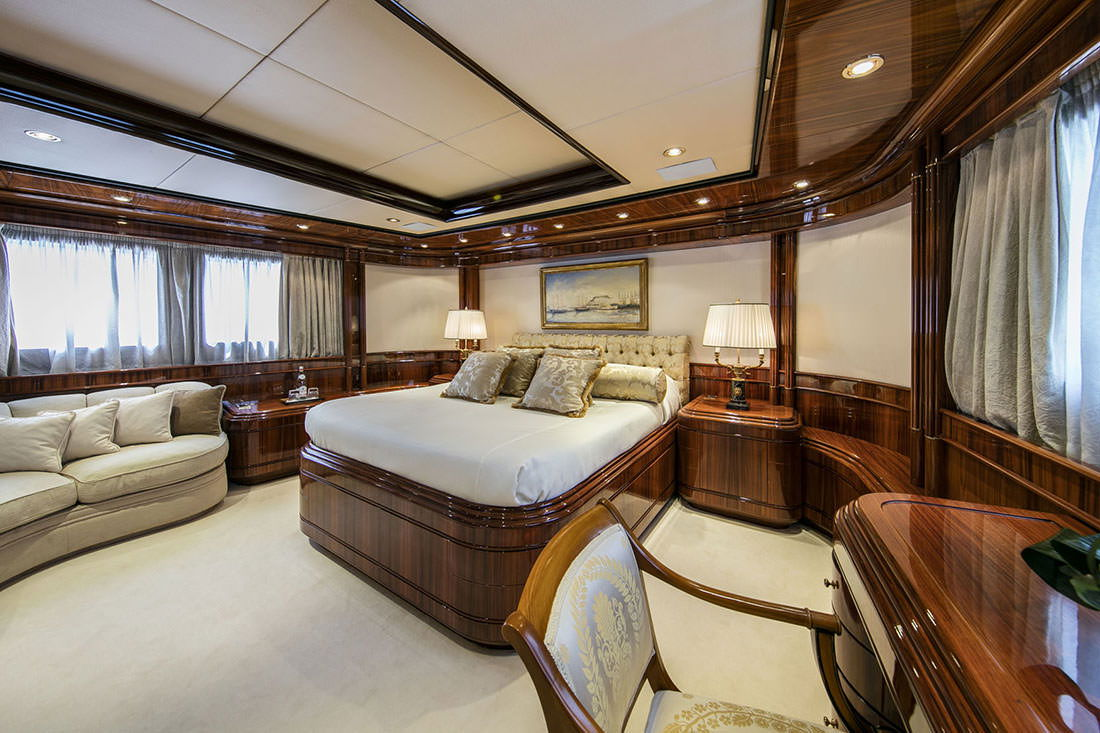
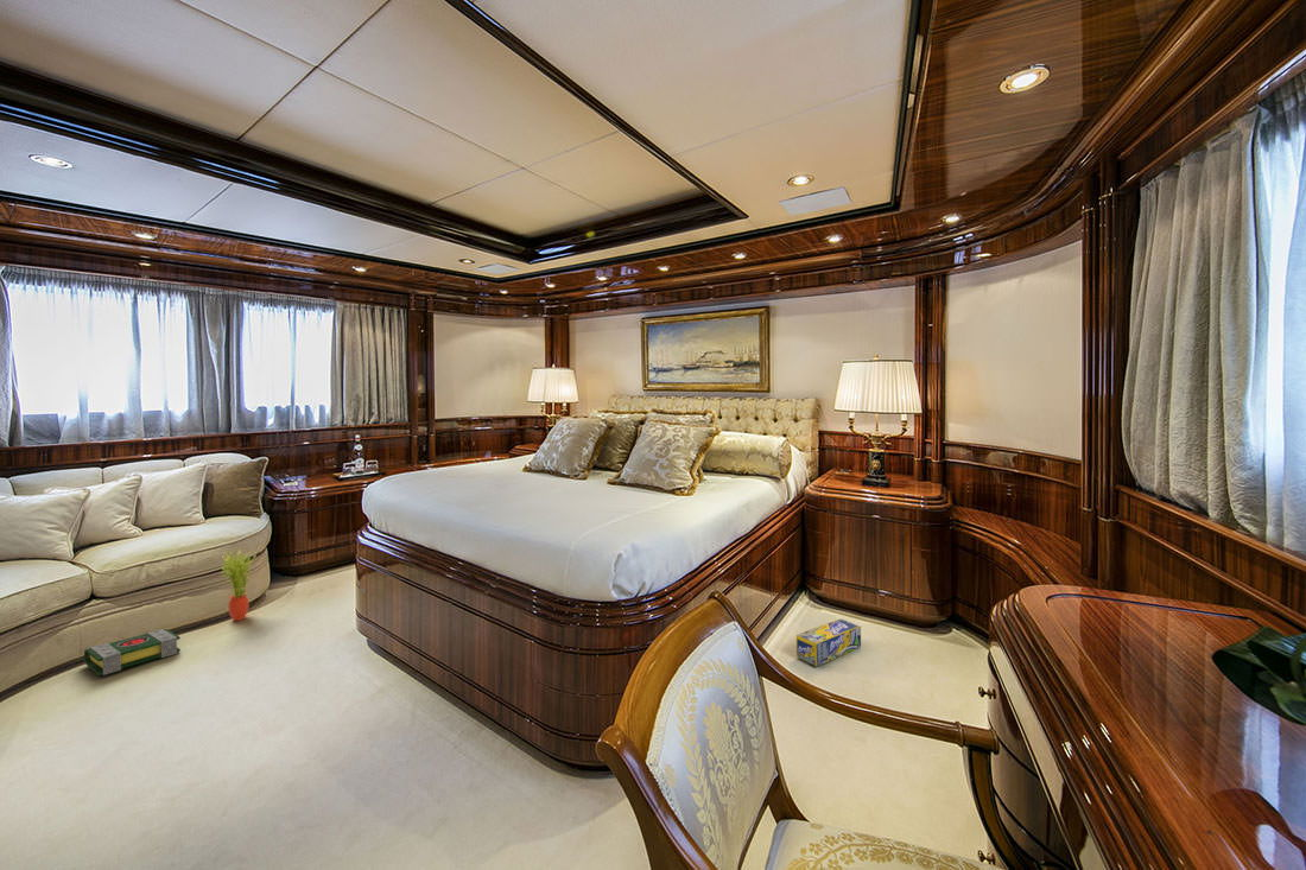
+ book [83,628,182,677]
+ potted plant [220,548,258,622]
+ box [795,617,862,667]
